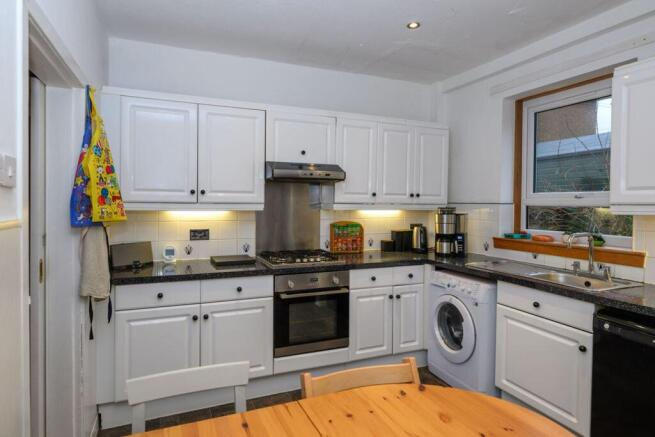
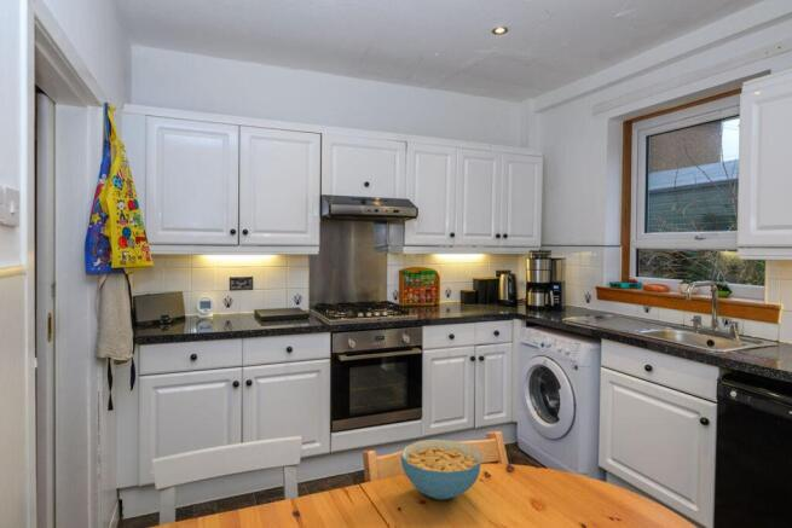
+ cereal bowl [400,437,482,500]
